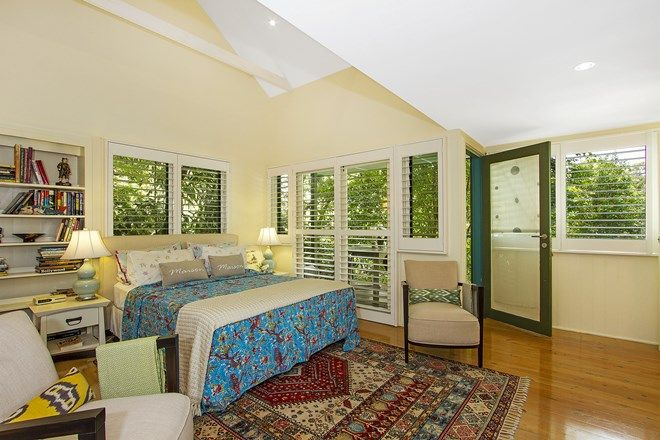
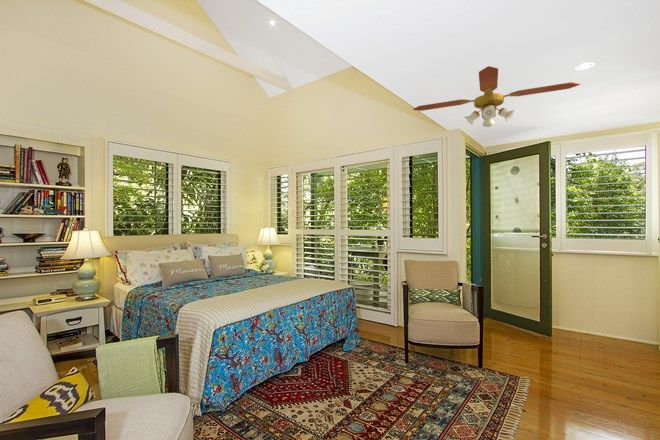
+ ceiling fan [412,65,582,128]
